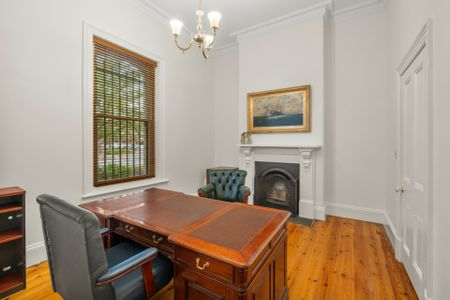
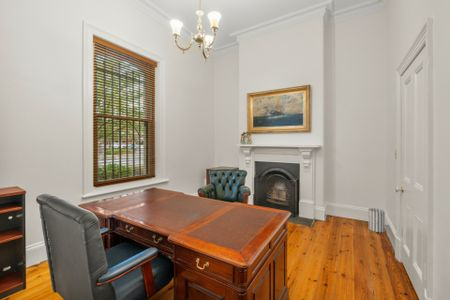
+ wastebasket [368,207,386,233]
